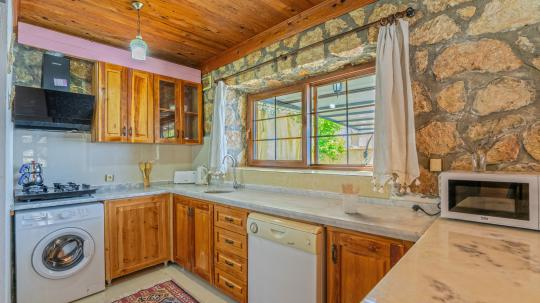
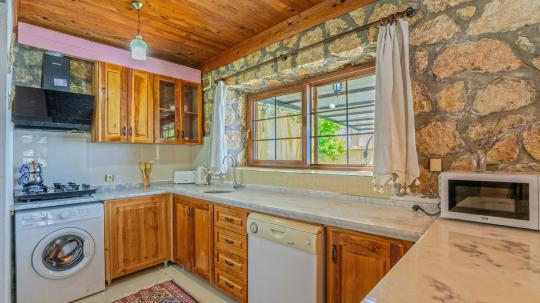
- utensil holder [340,183,362,215]
